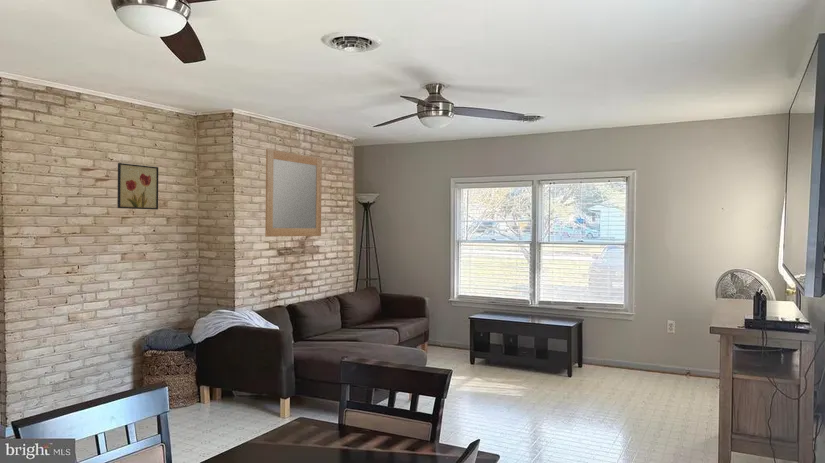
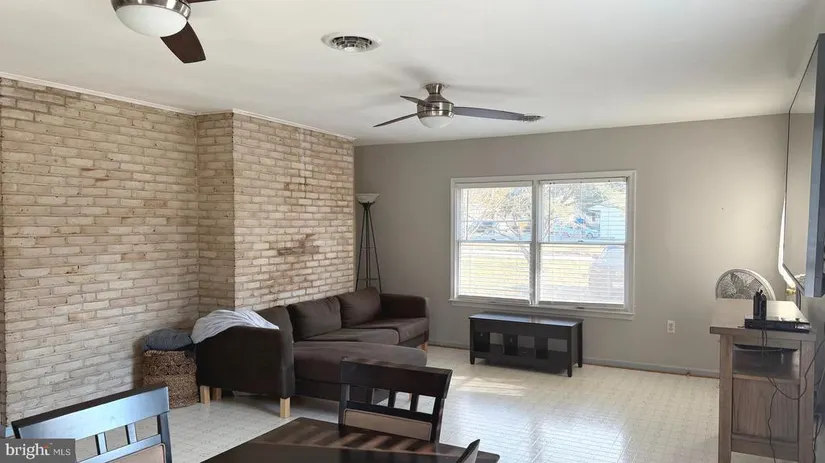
- wall art [116,162,159,211]
- home mirror [264,148,323,238]
